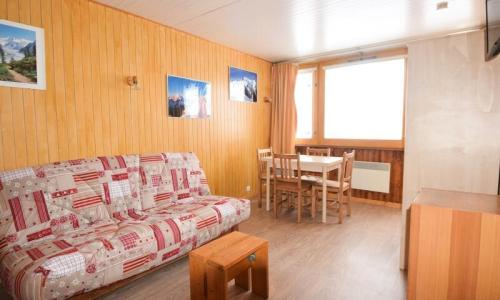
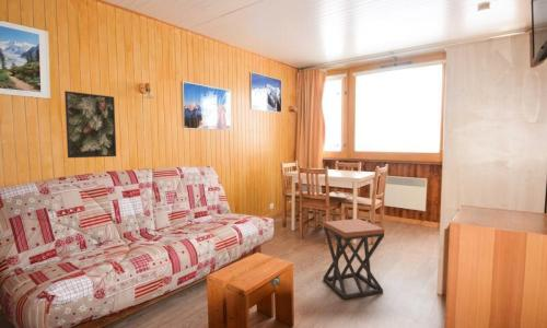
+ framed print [63,90,117,159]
+ stool [322,218,385,301]
